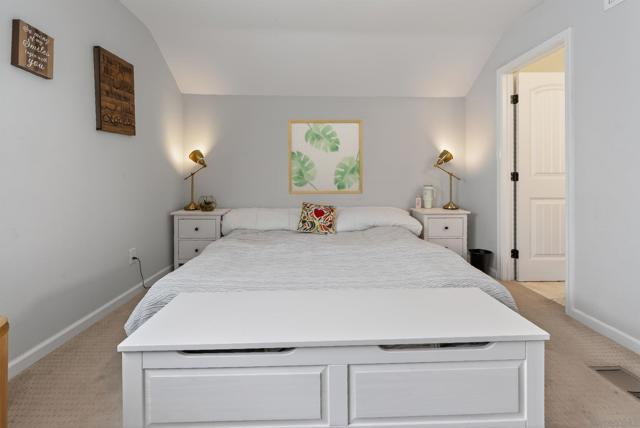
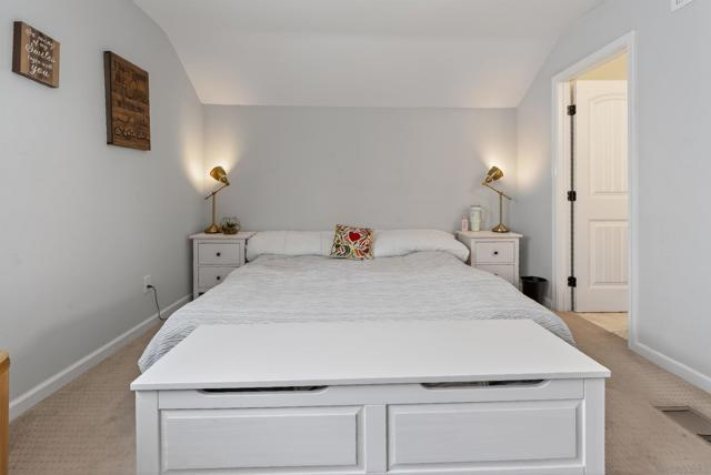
- wall art [287,119,364,195]
